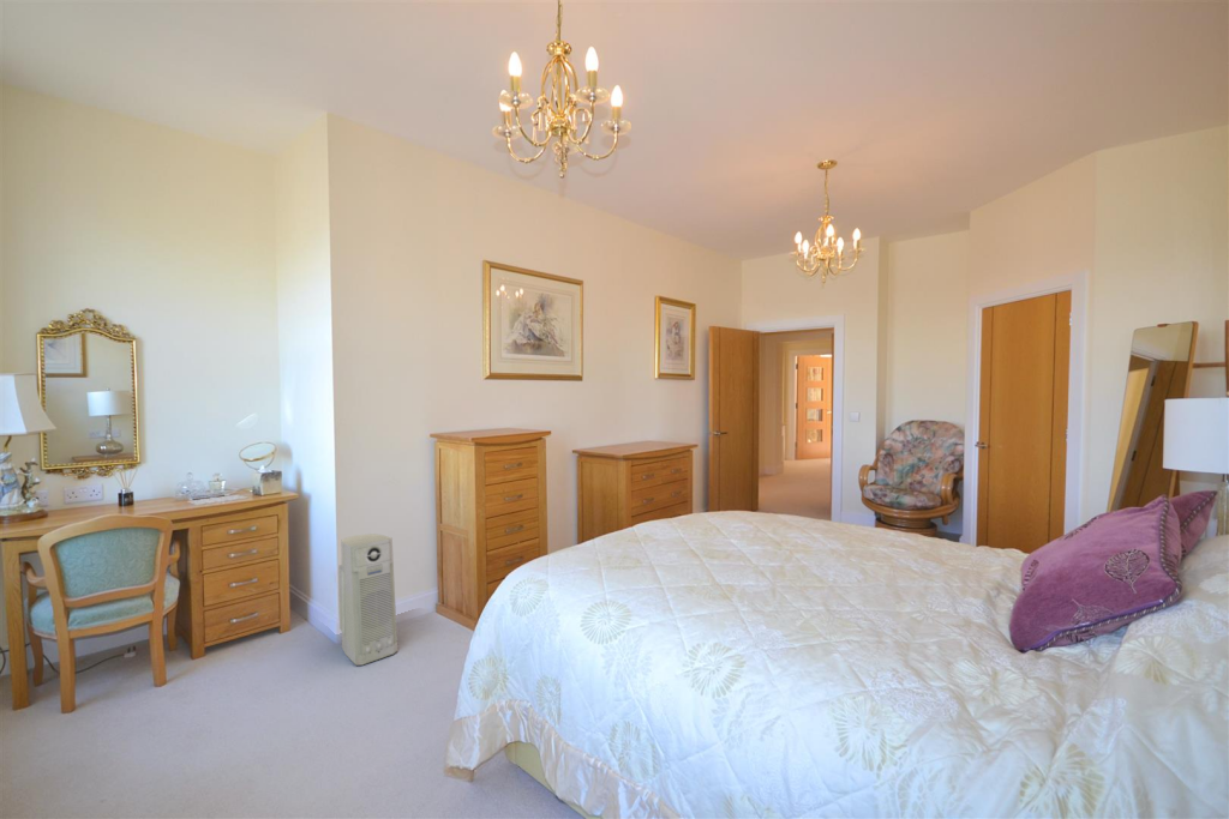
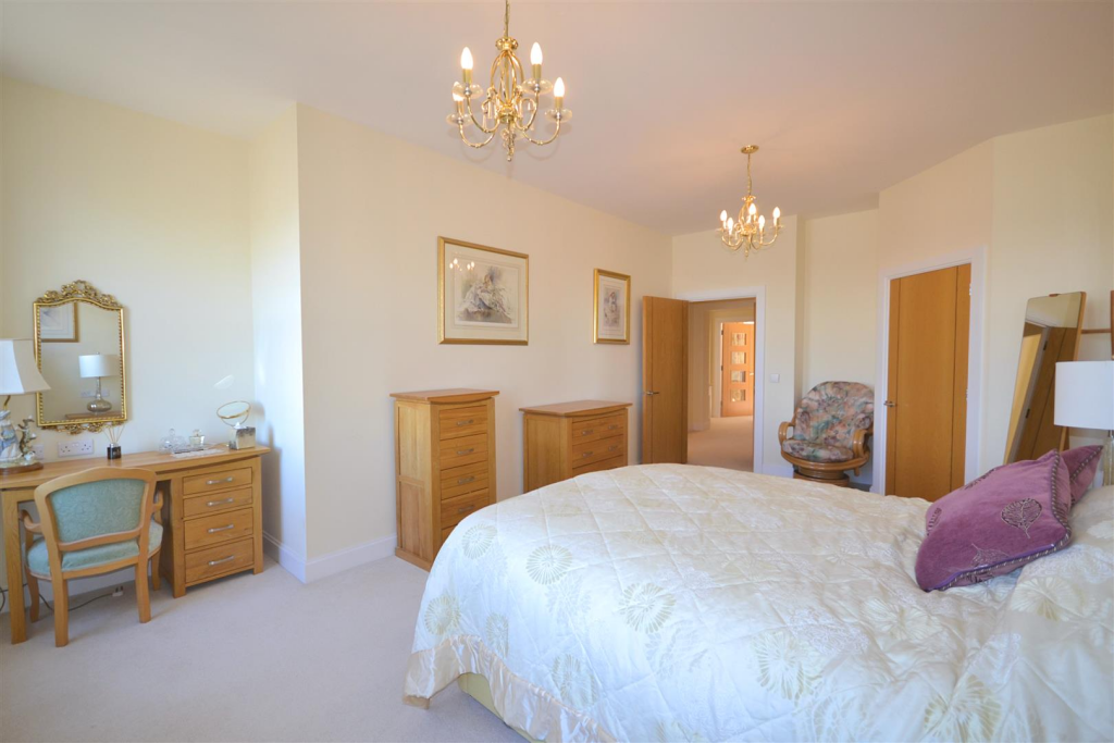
- air purifier [337,532,398,667]
